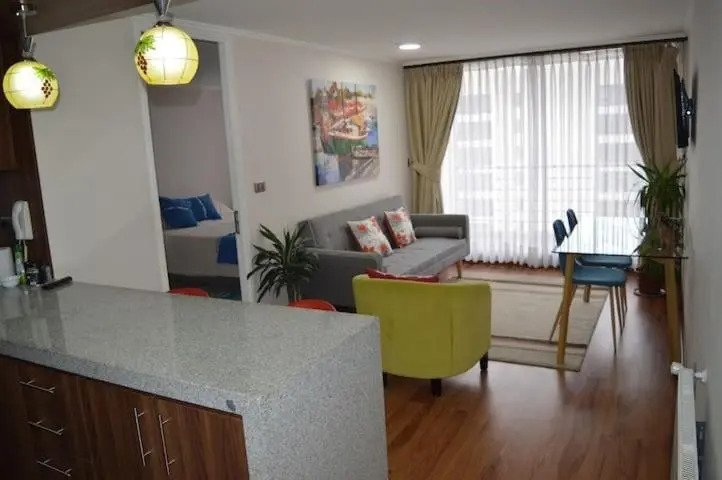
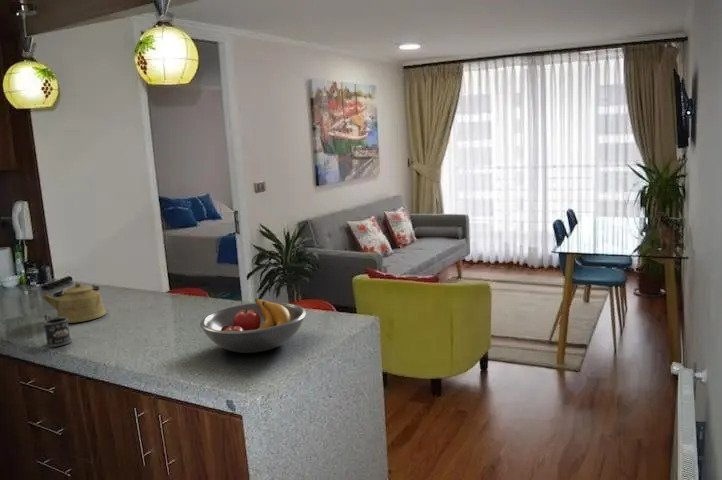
+ mug [43,313,73,348]
+ kettle [41,281,107,324]
+ fruit bowl [199,297,307,354]
